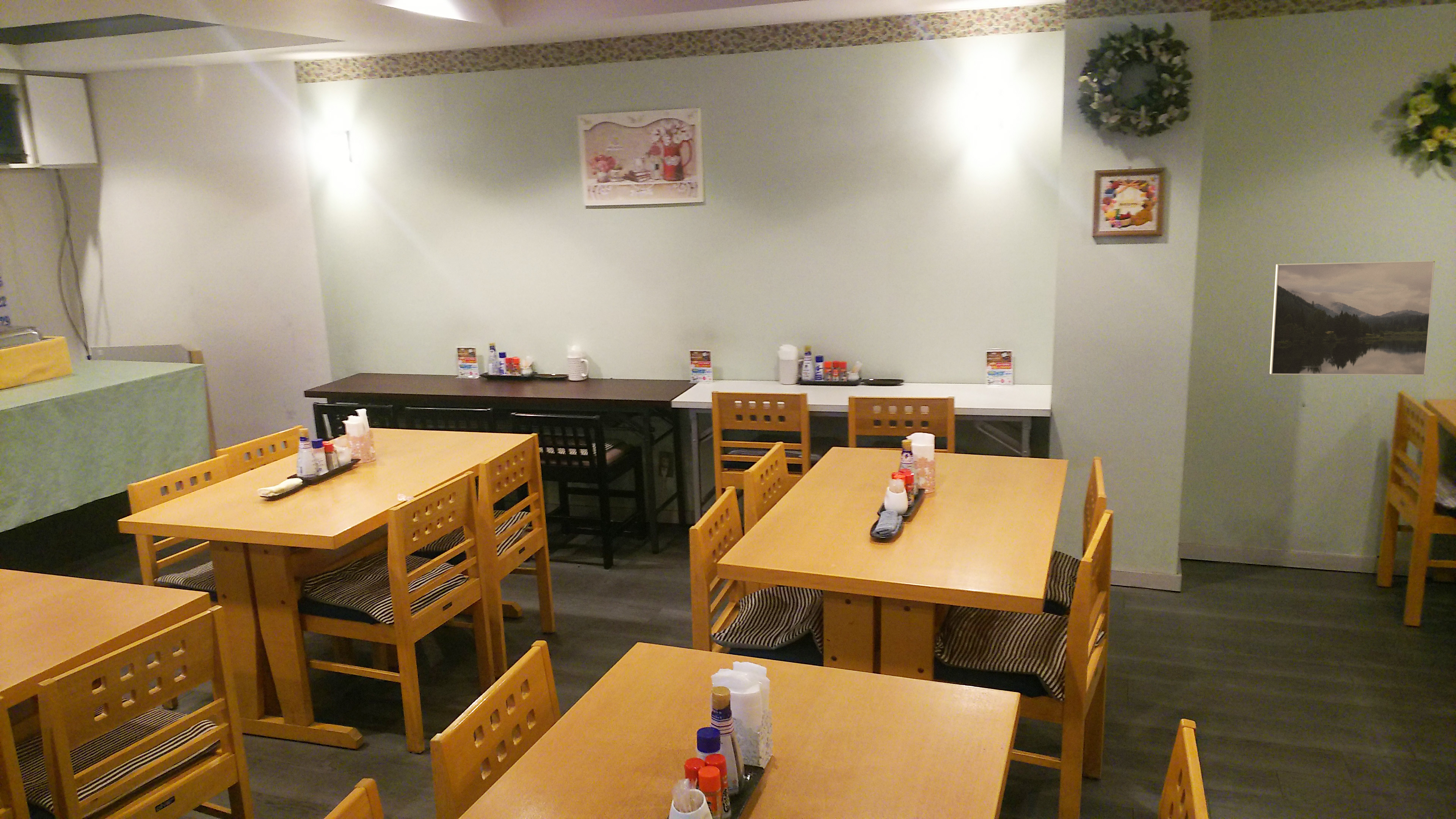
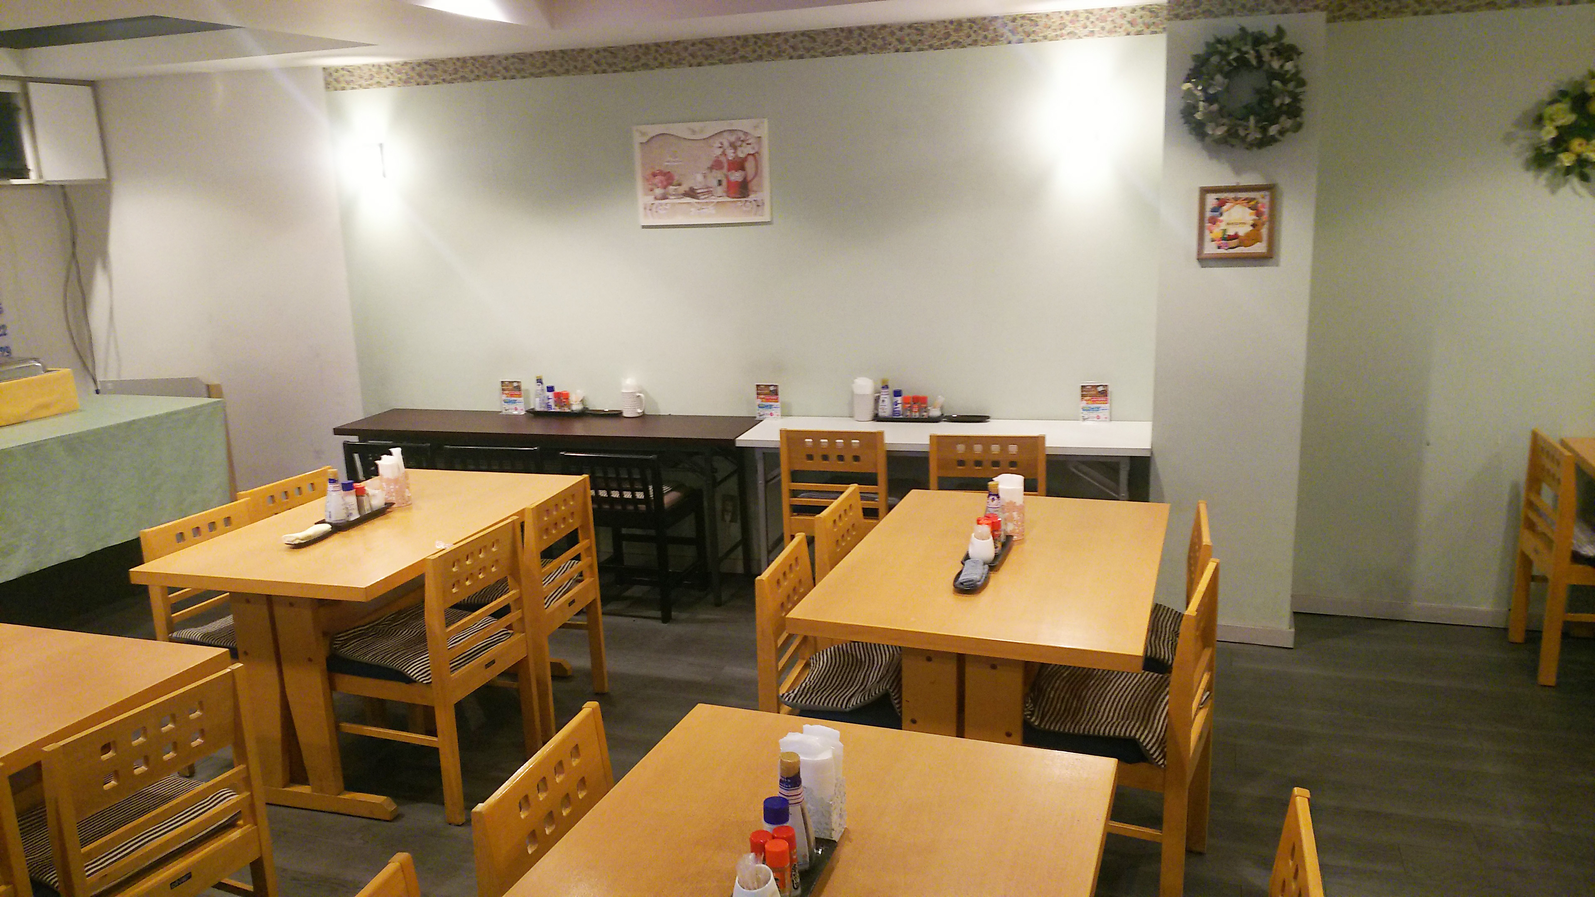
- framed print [1269,260,1435,376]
